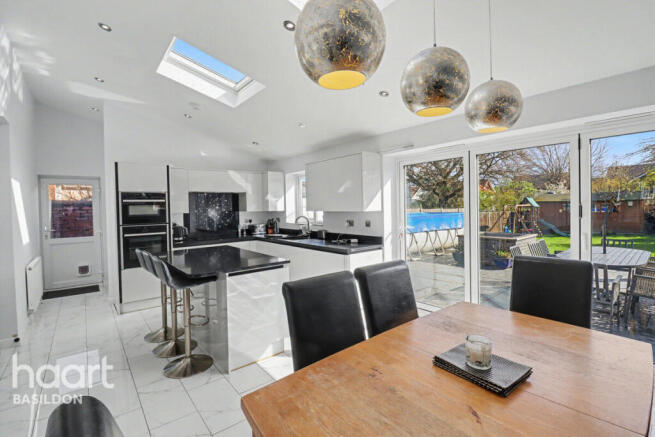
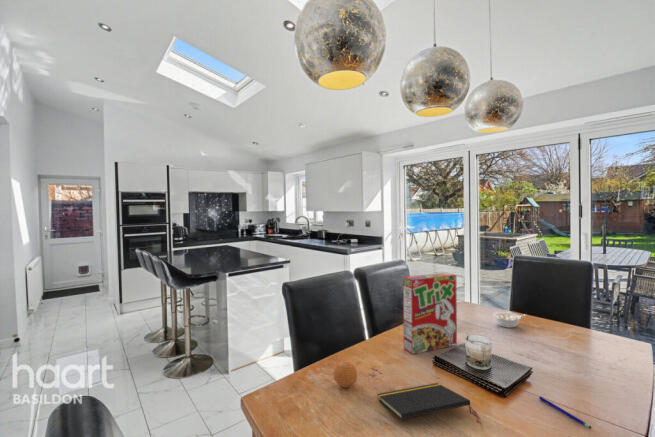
+ notepad [376,382,472,420]
+ pen [538,395,593,430]
+ legume [492,311,527,329]
+ fruit [333,360,358,389]
+ cereal box [402,272,458,355]
